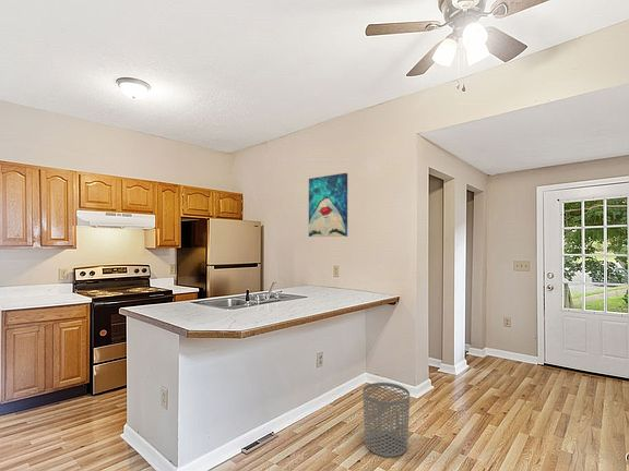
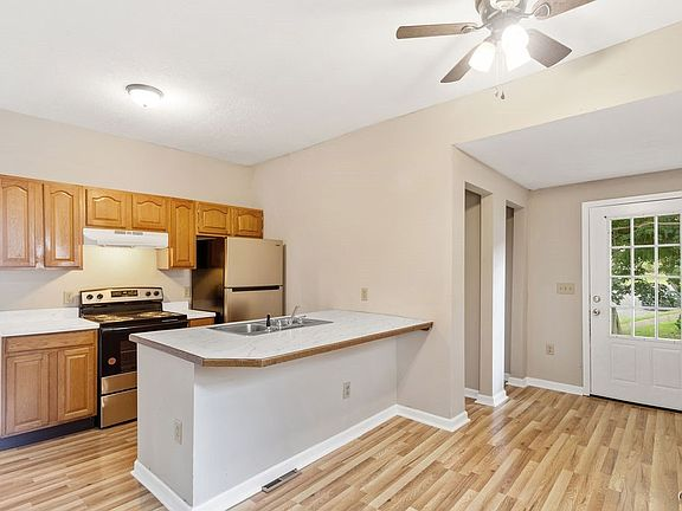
- waste bin [361,382,411,458]
- wall art [308,172,348,238]
